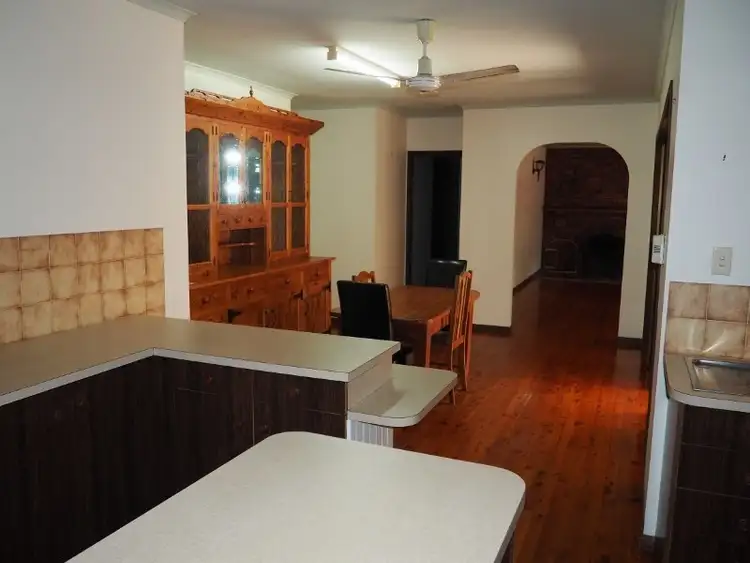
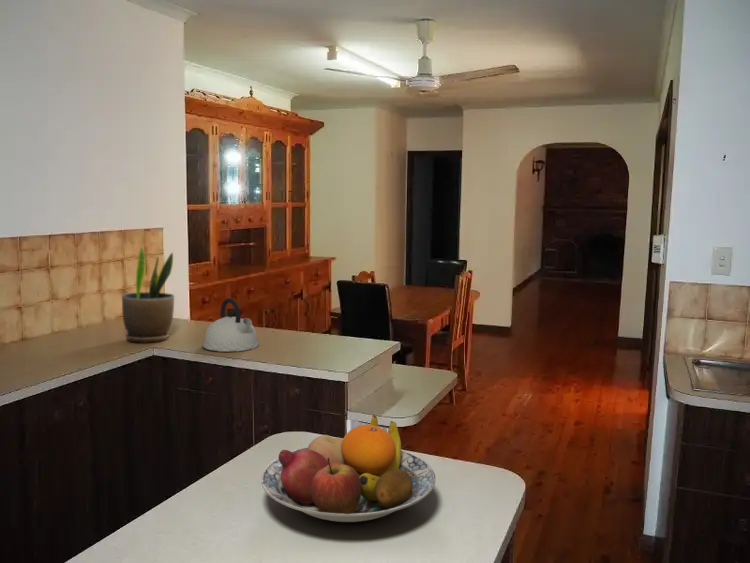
+ kettle [202,297,260,353]
+ potted plant [121,245,175,344]
+ fruit bowl [260,414,437,523]
